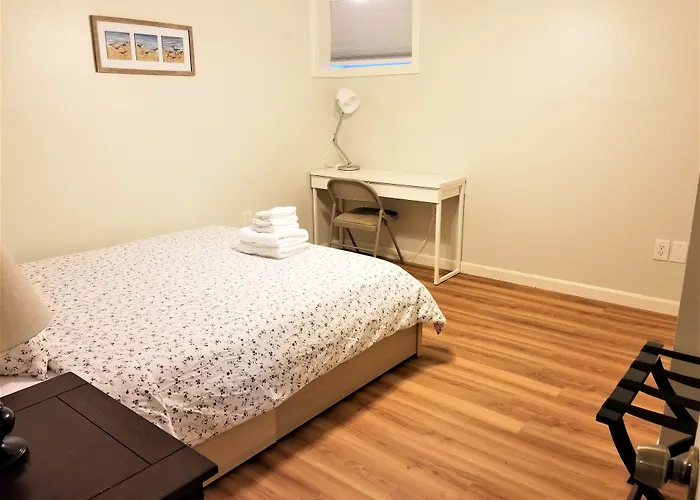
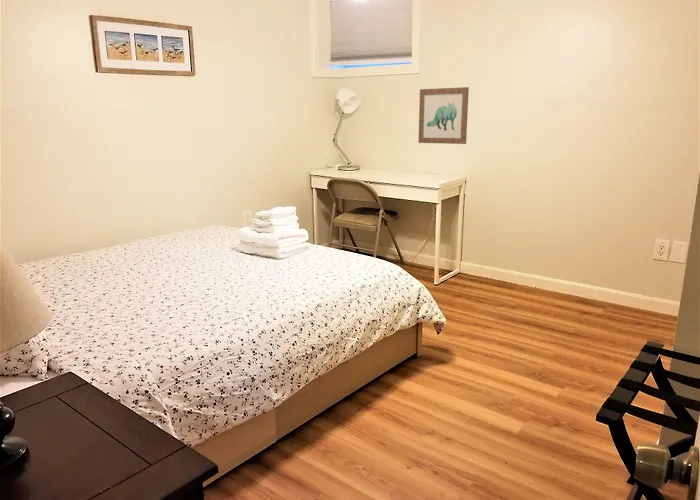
+ wall art [418,86,470,145]
